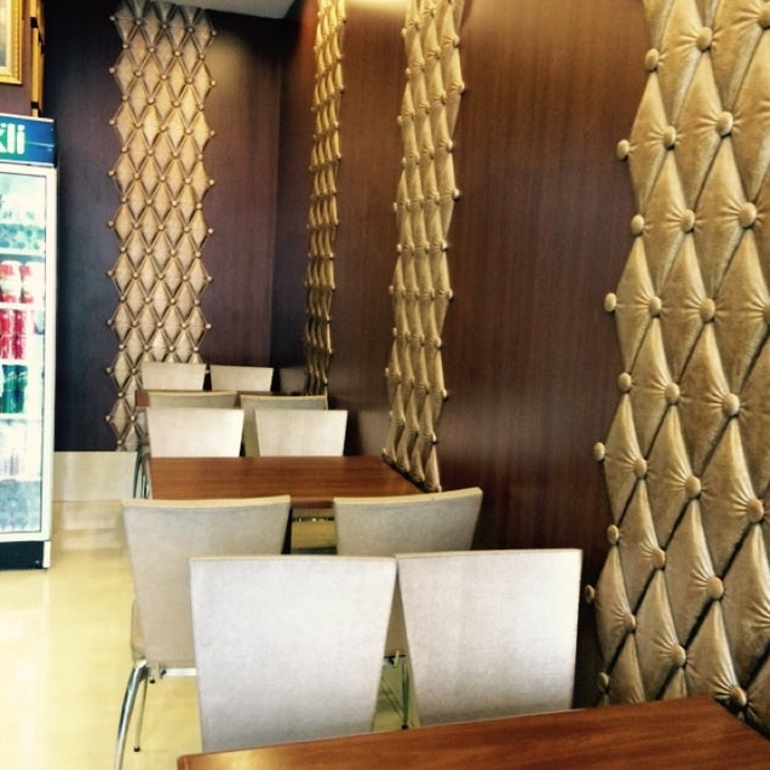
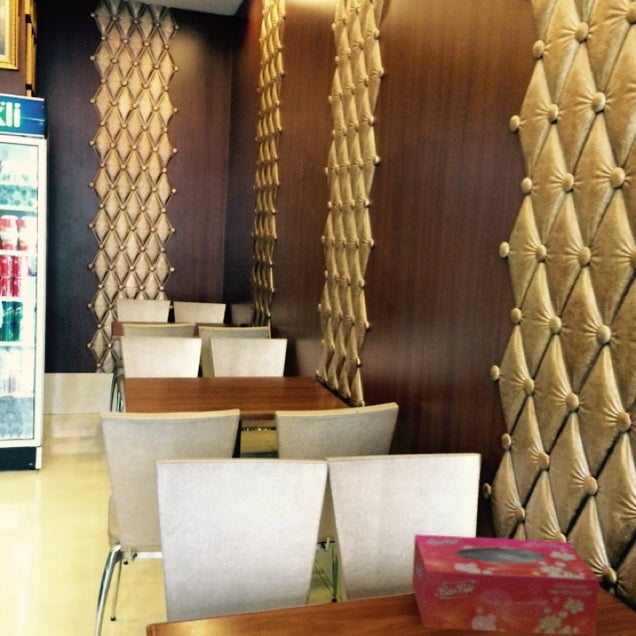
+ tissue box [411,533,600,636]
